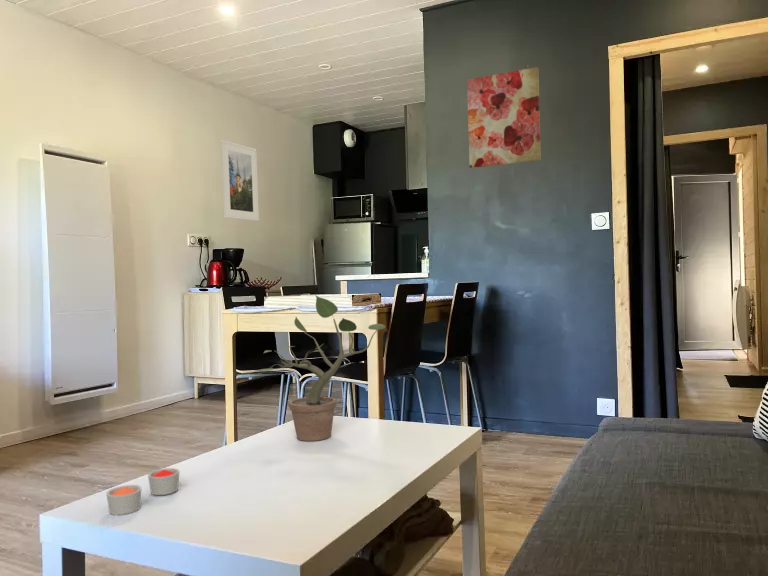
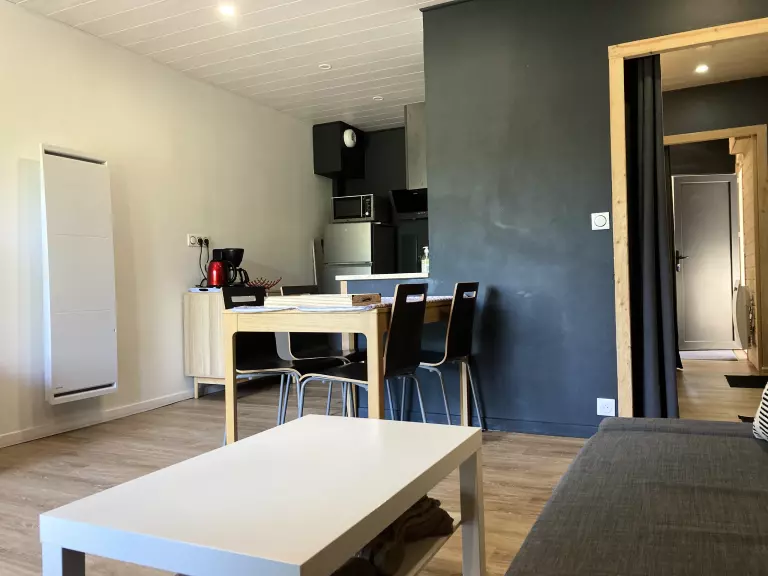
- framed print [220,139,260,222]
- wall art [466,66,542,169]
- candle [105,467,181,516]
- potted plant [256,294,386,442]
